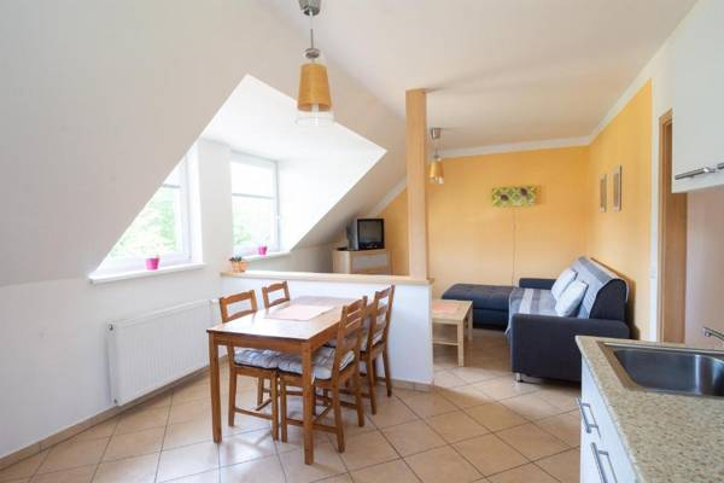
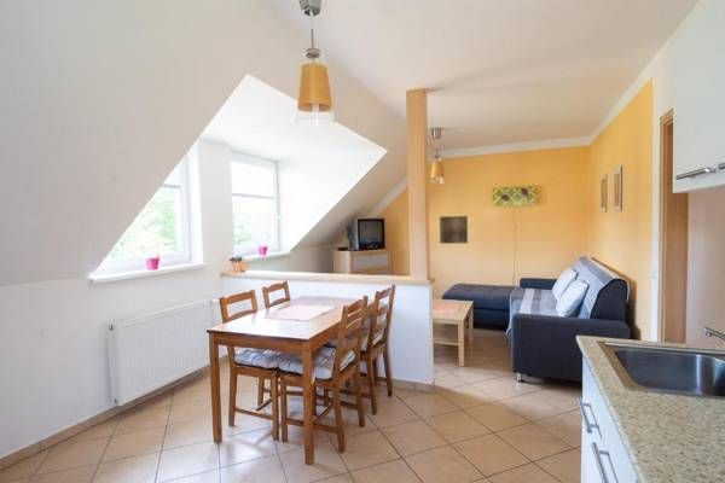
+ wall art [439,215,469,245]
